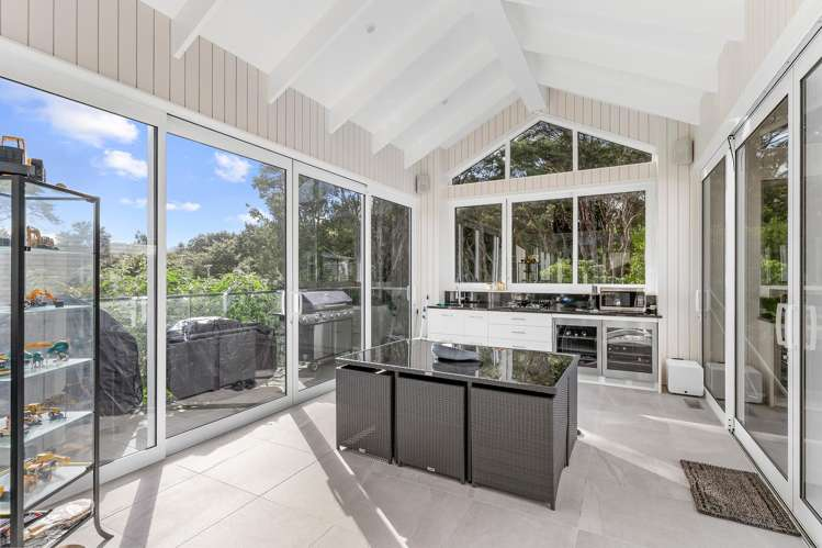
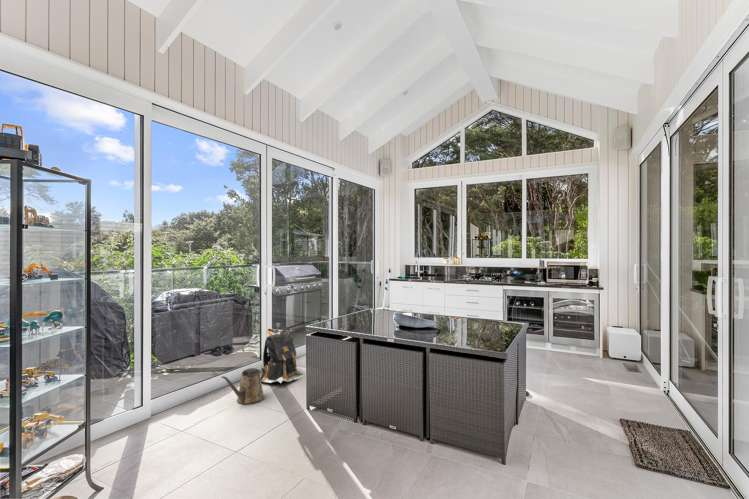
+ backpack [260,328,306,384]
+ watering can [220,366,266,405]
